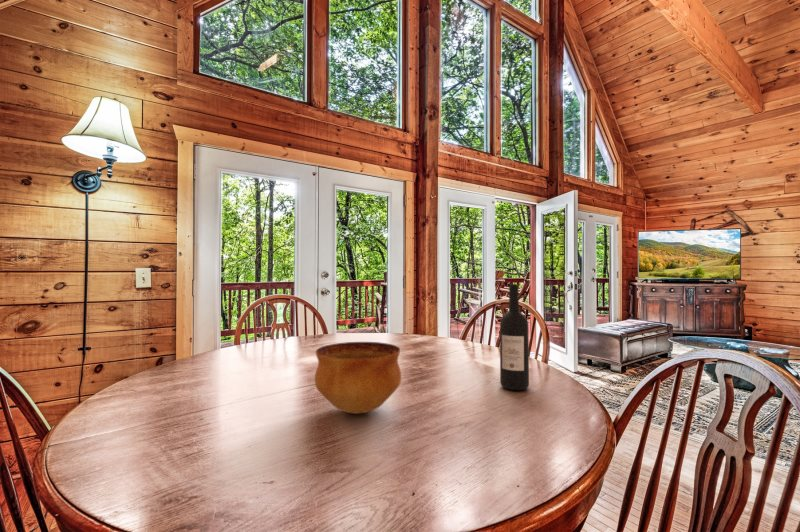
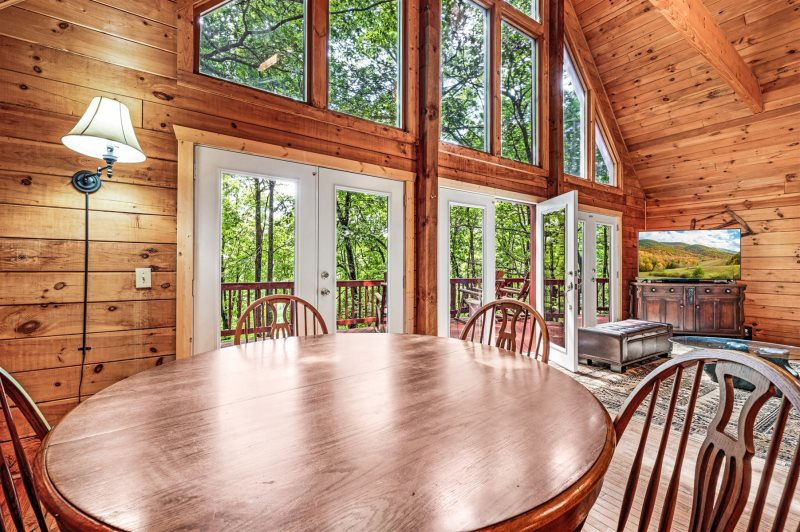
- bowl [314,341,402,415]
- wine bottle [499,283,530,391]
